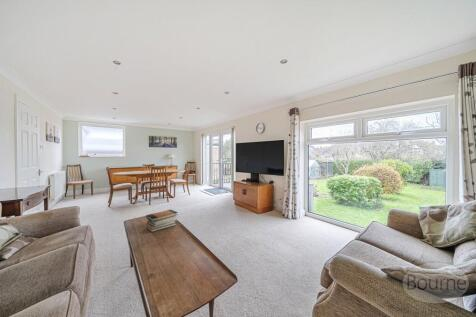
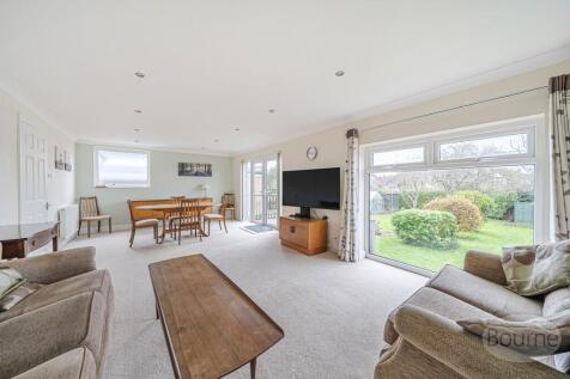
- book stack [145,208,179,233]
